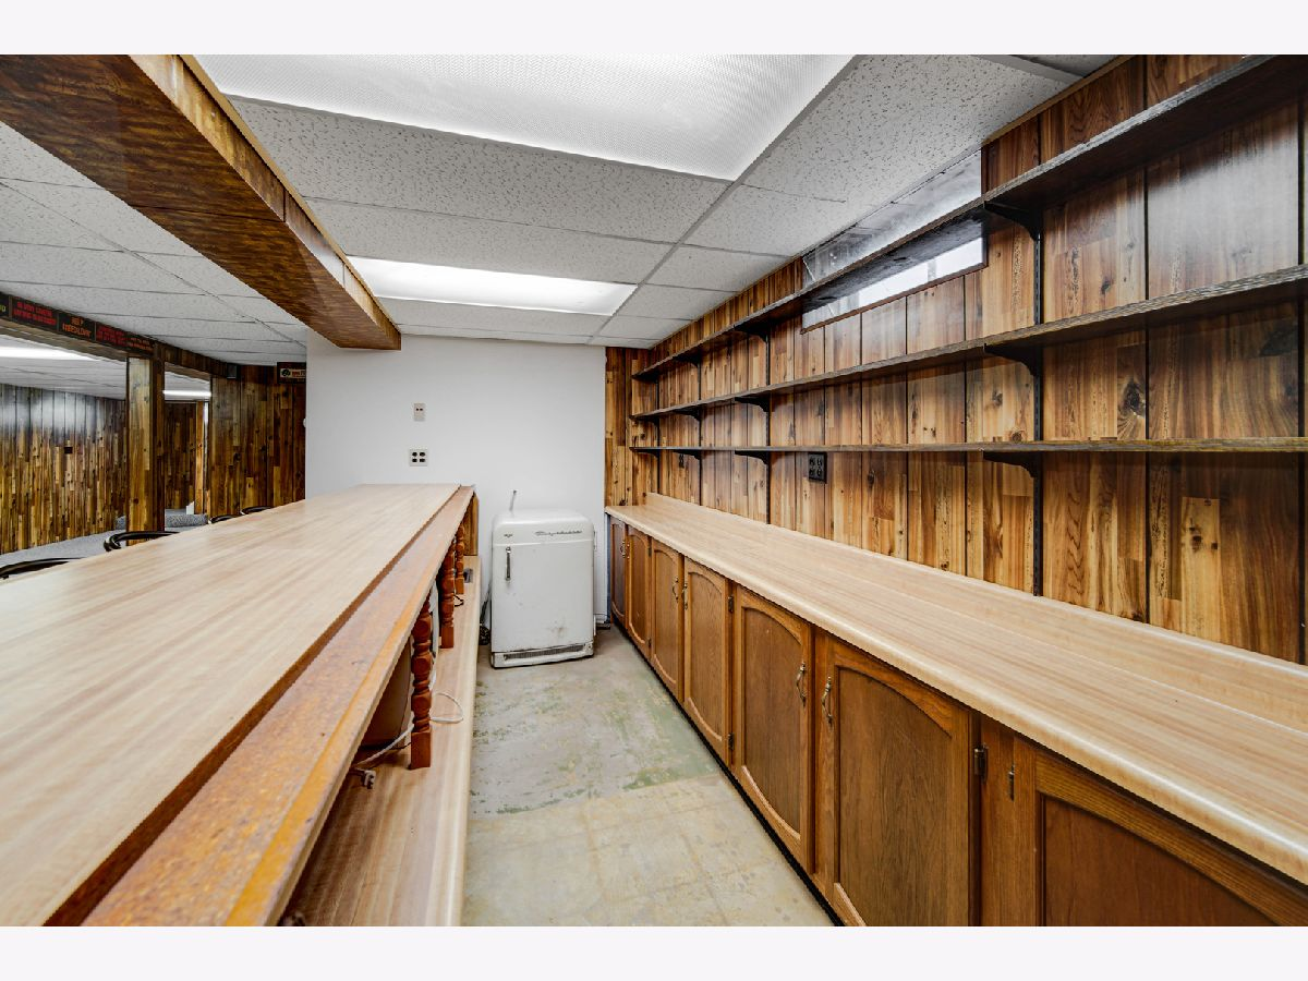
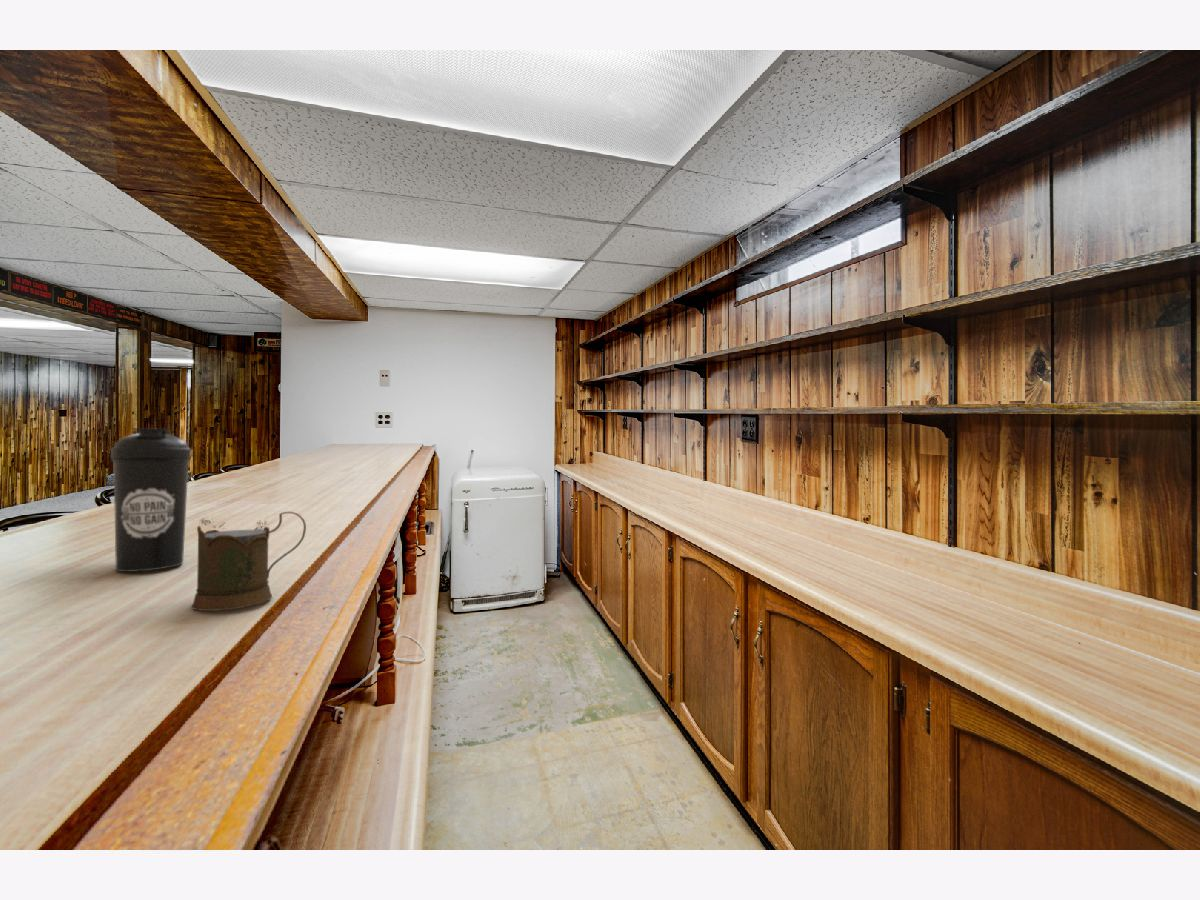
+ water bottle [110,427,192,573]
+ beer mug [191,511,307,612]
